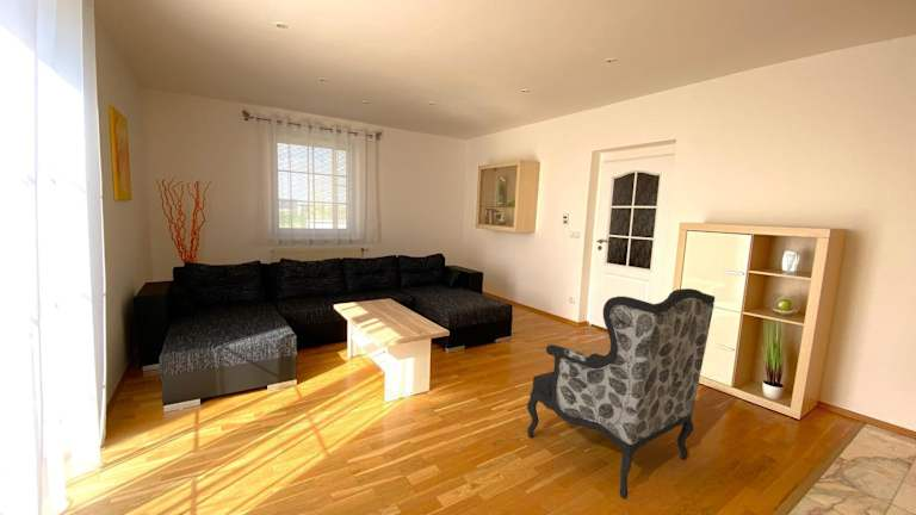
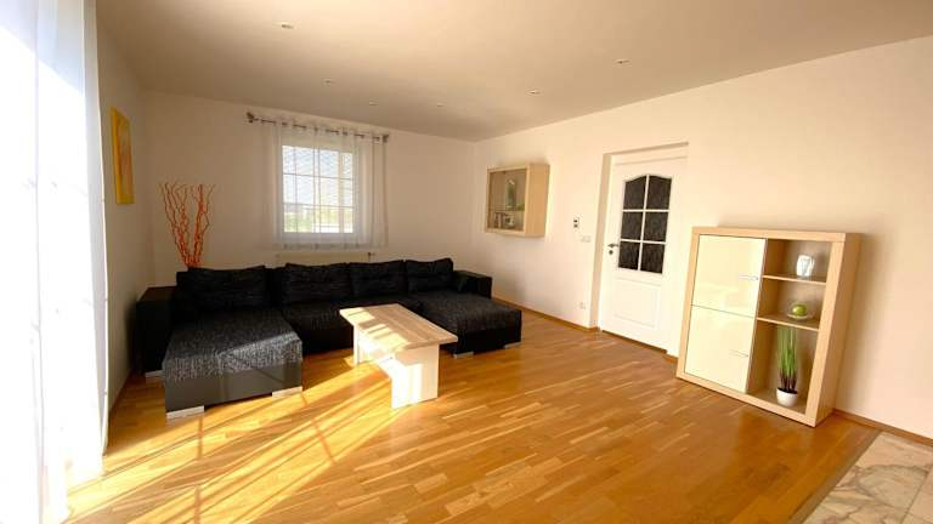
- armchair [526,287,716,501]
